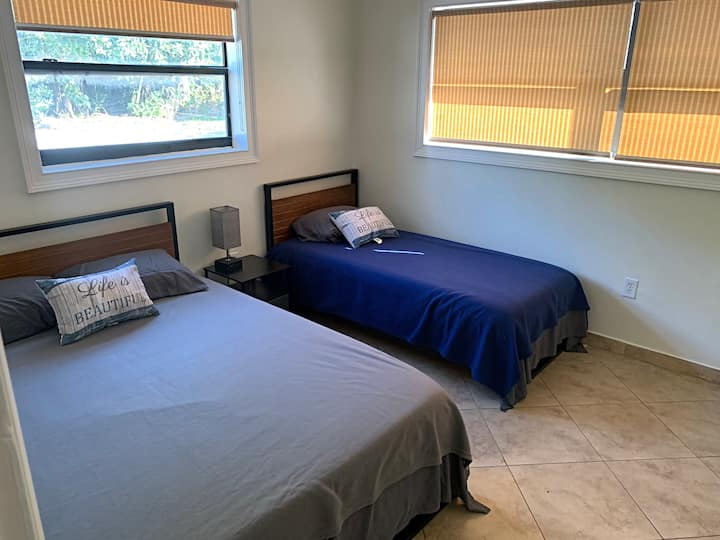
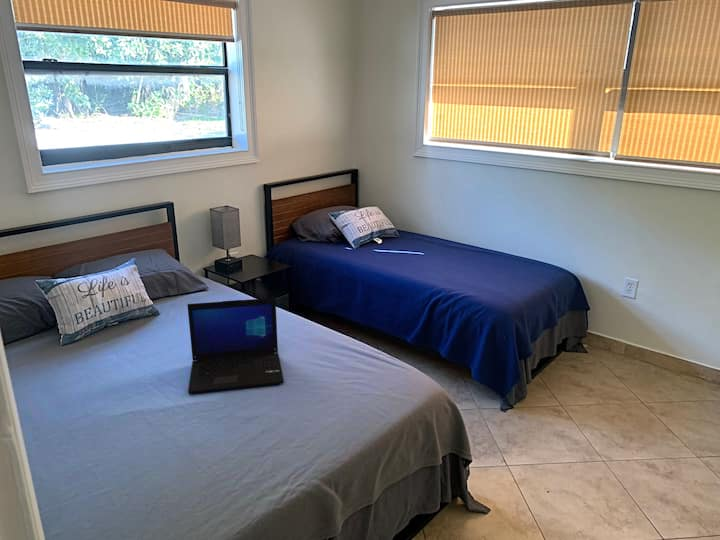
+ laptop [186,297,285,394]
